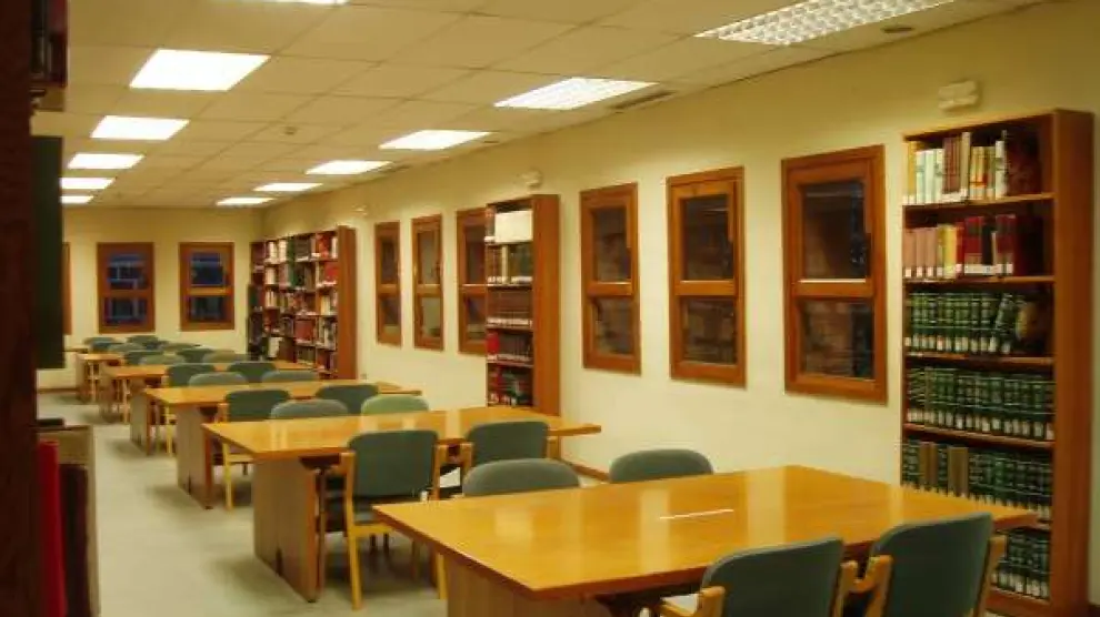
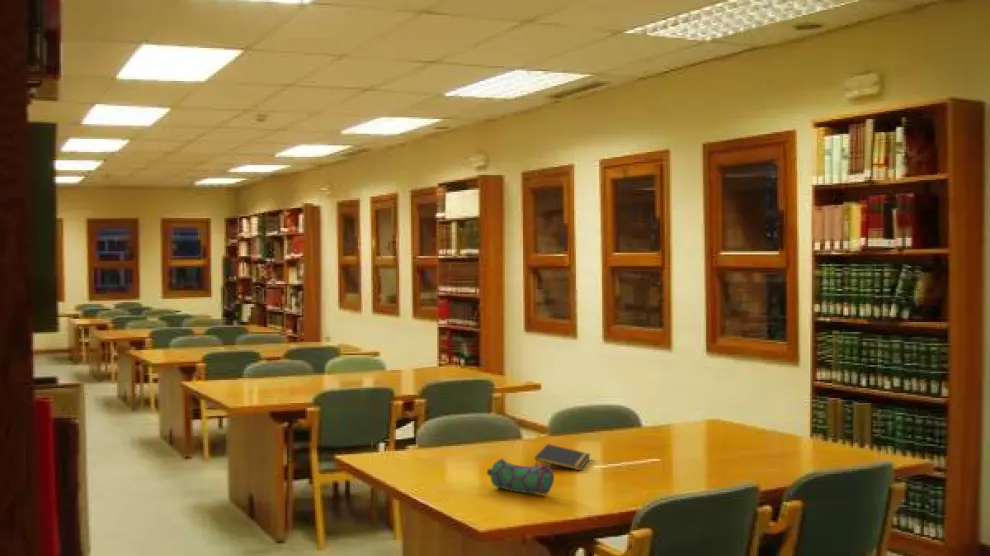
+ pencil case [486,457,555,496]
+ notepad [534,443,592,471]
